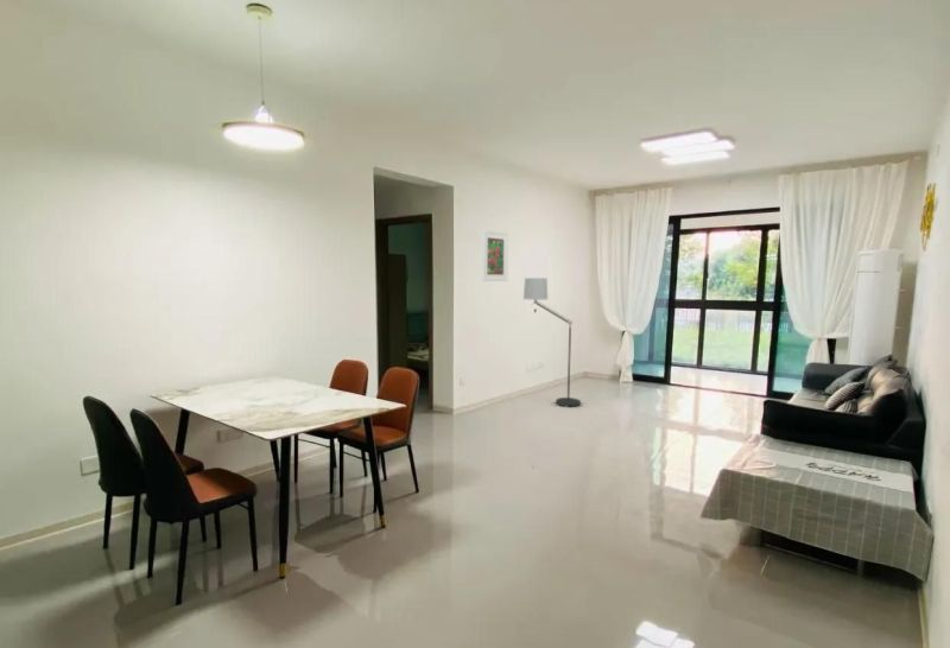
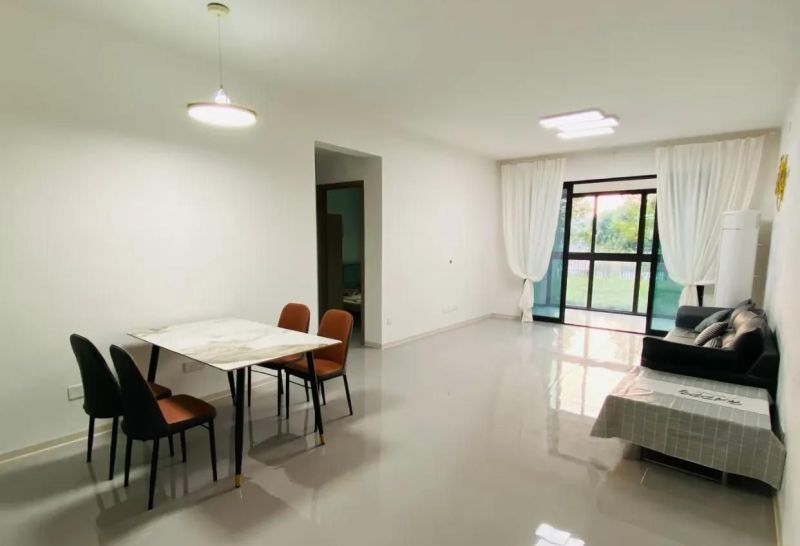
- floor lamp [522,277,582,408]
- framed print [481,229,509,282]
